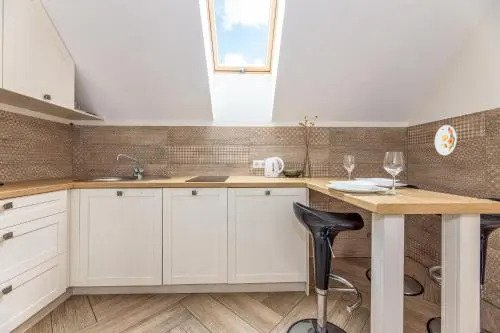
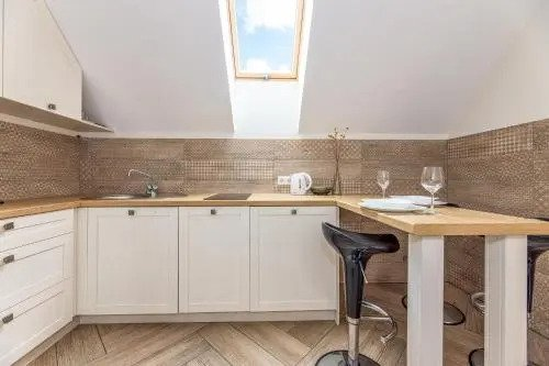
- decorative plate [434,124,458,156]
